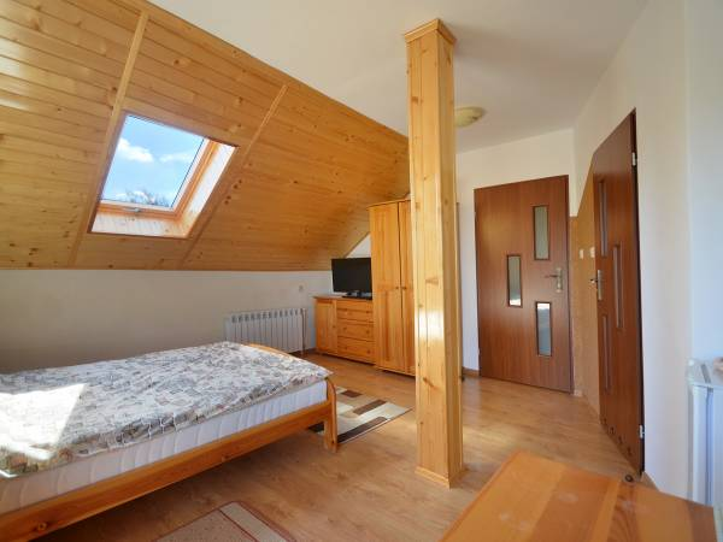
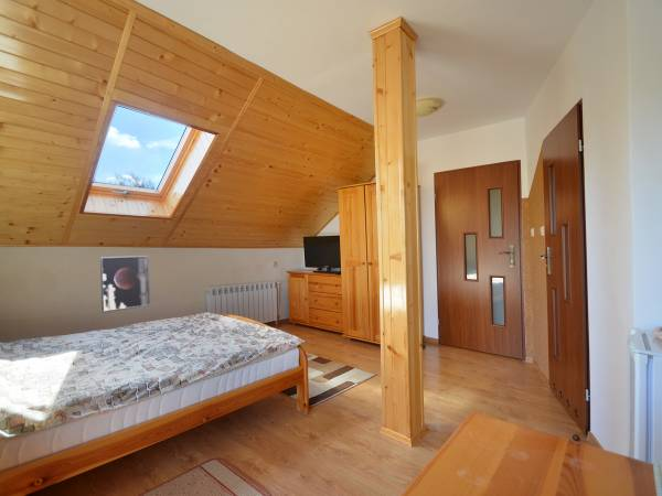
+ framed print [99,255,151,313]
